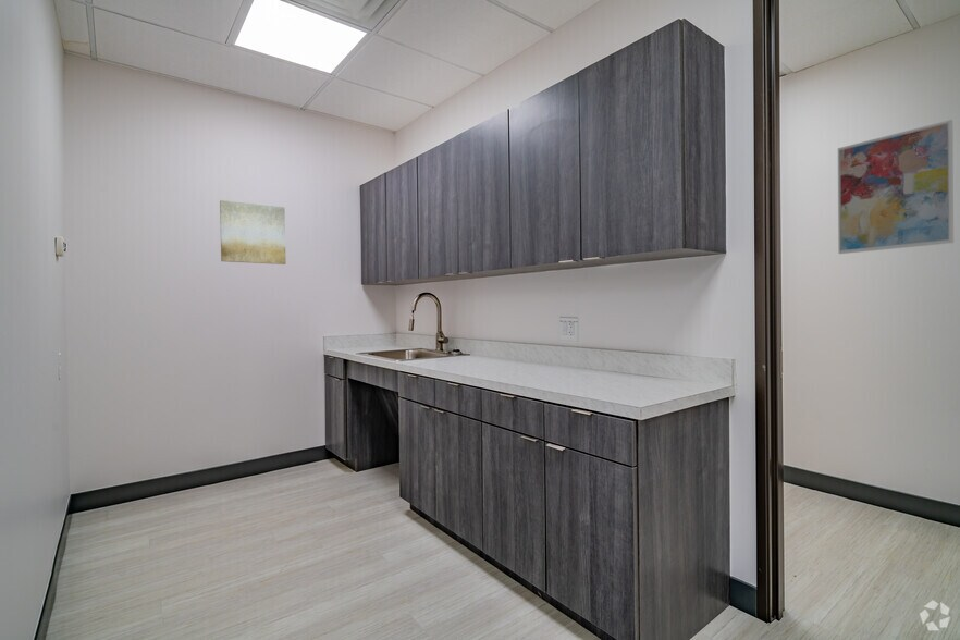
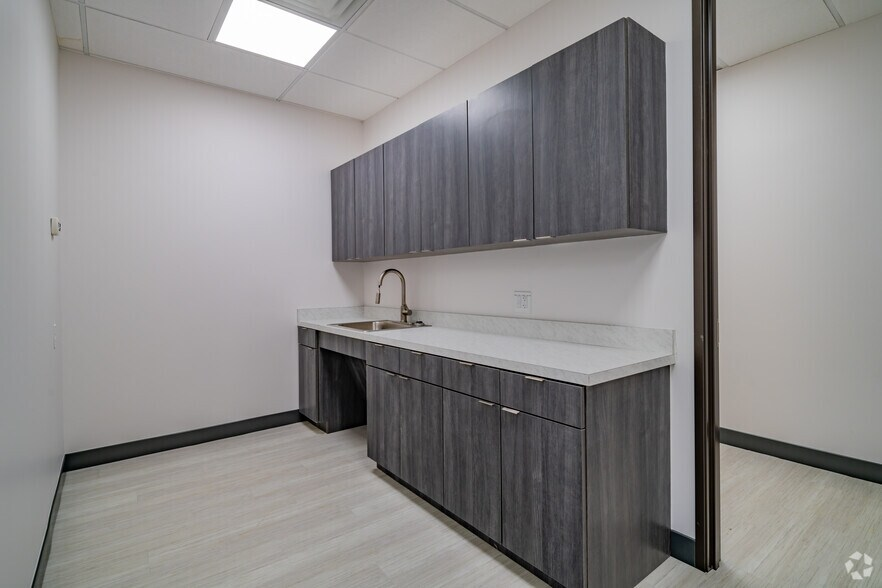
- wall art [837,119,955,255]
- wall art [219,199,286,266]
